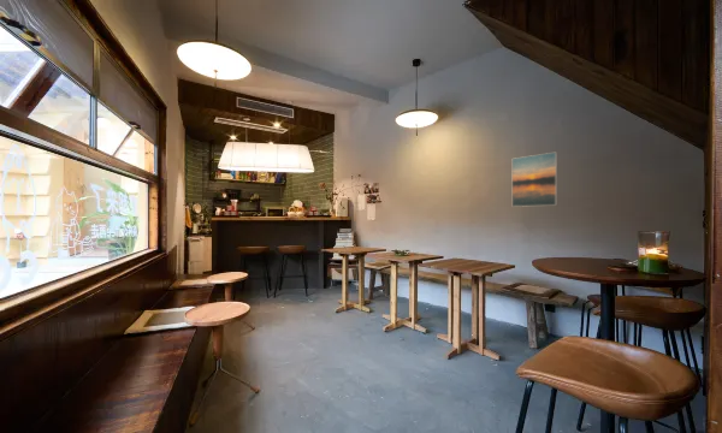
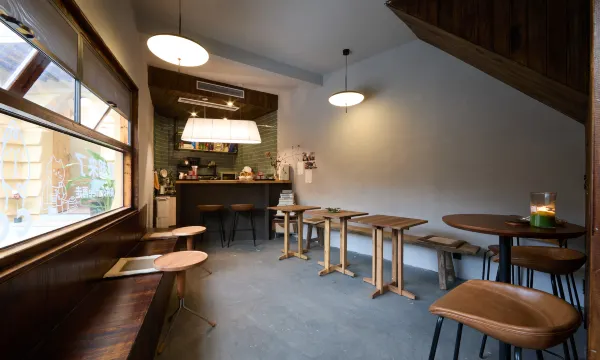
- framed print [511,152,558,208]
